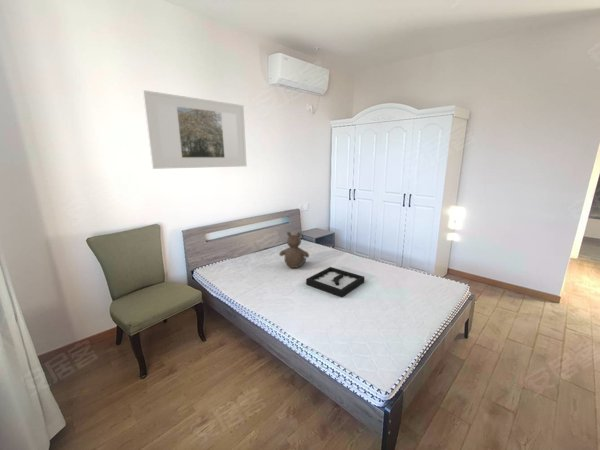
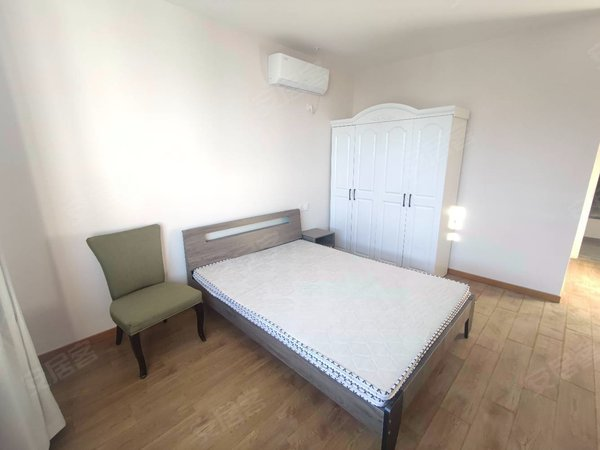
- teddy bear [278,231,310,269]
- decorative tray [305,266,366,298]
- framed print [141,89,248,170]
